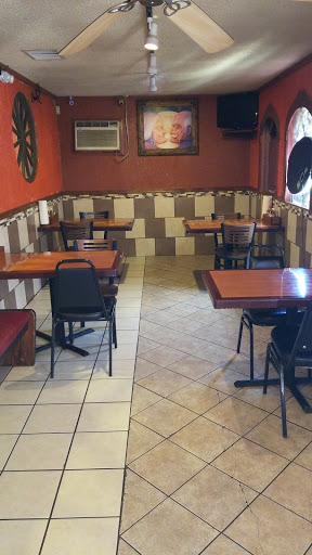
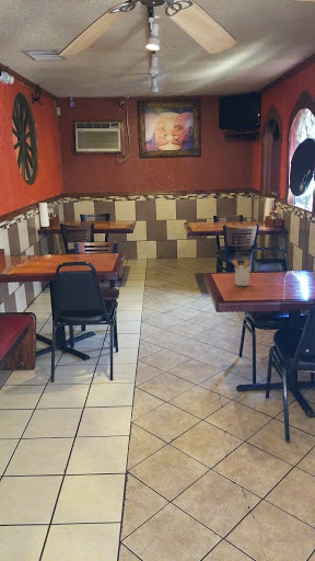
+ utensil holder [230,259,252,287]
